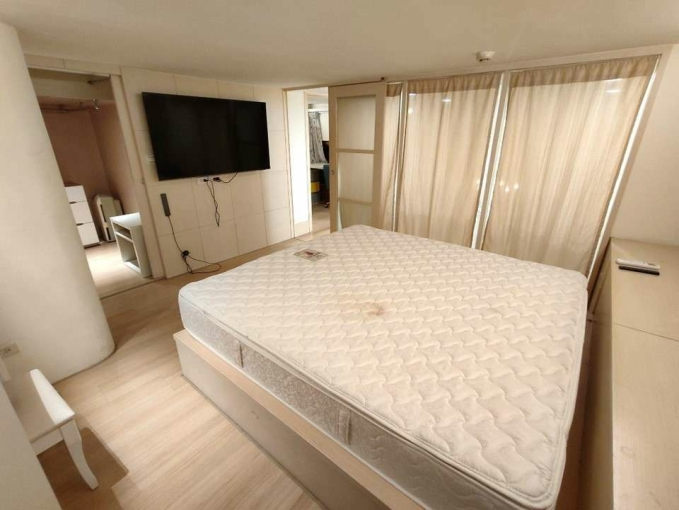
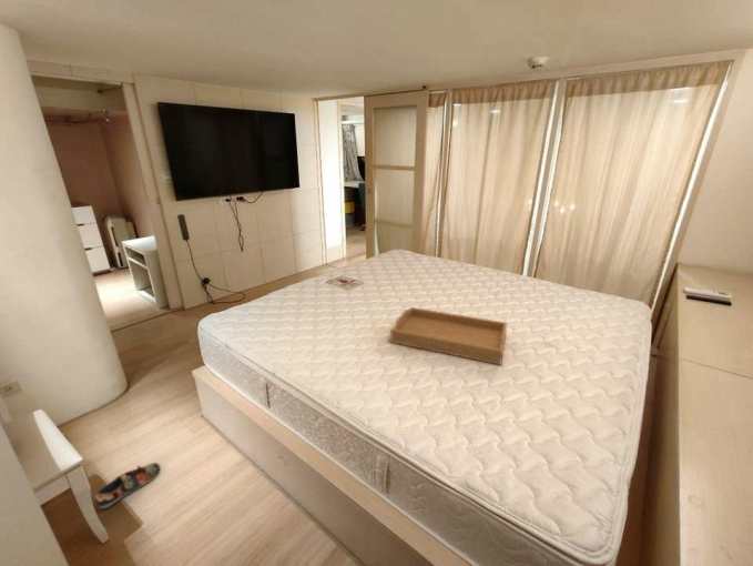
+ shoe [94,462,162,509]
+ serving tray [389,306,508,366]
